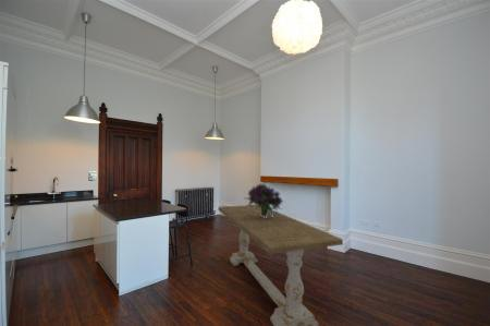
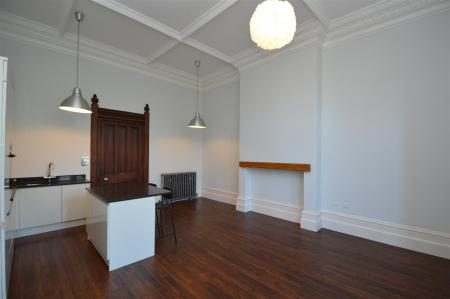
- bouquet [243,182,284,218]
- dining table [217,204,344,326]
